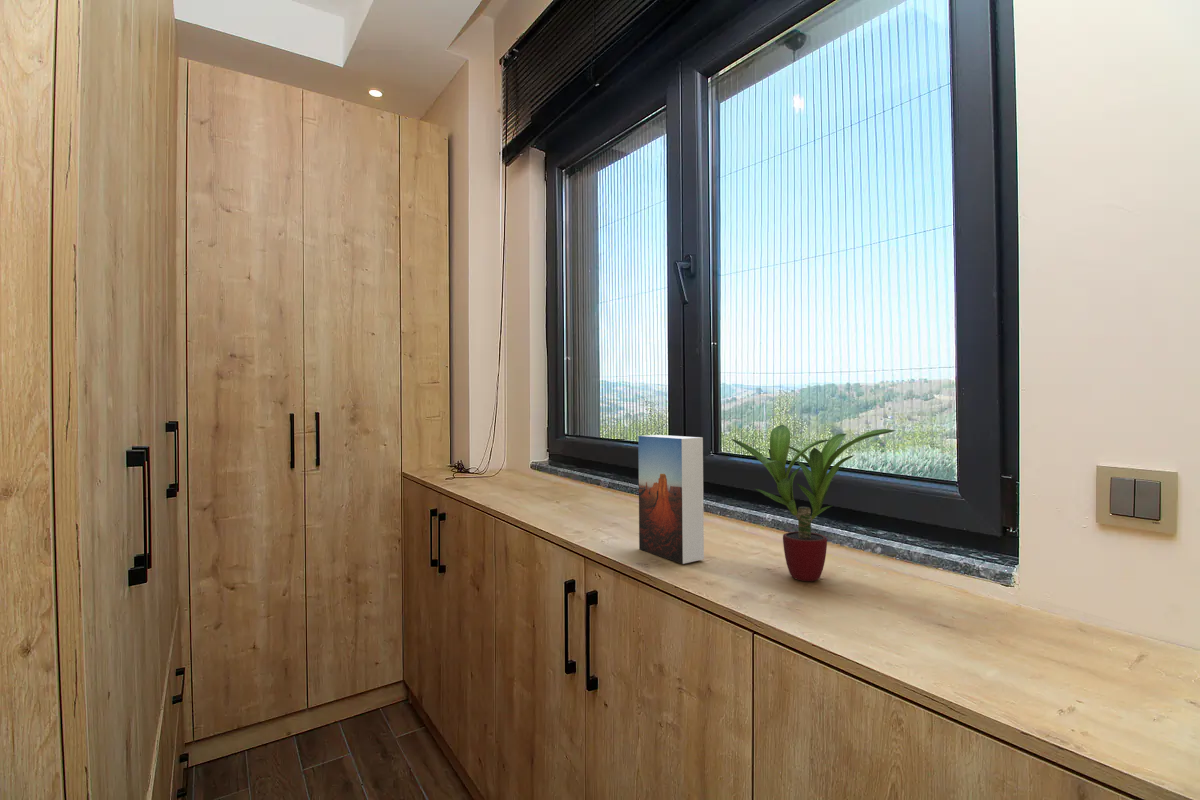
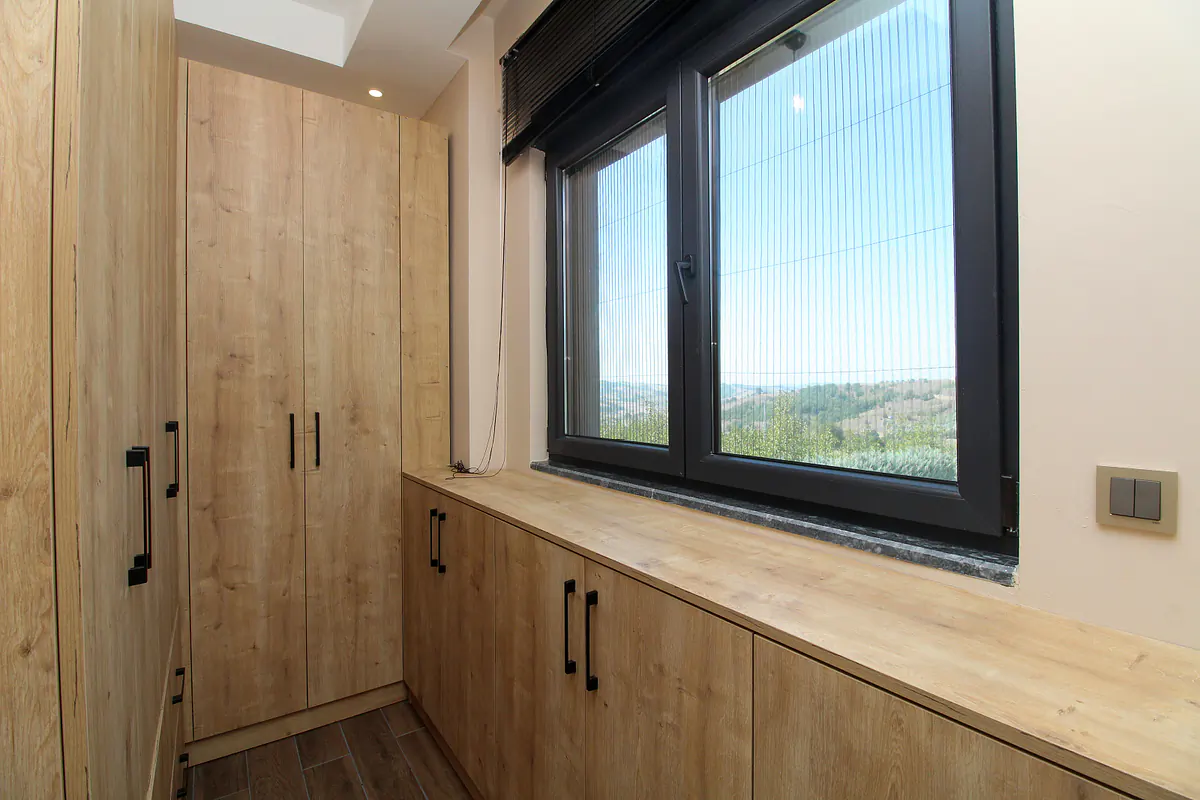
- book [637,434,705,565]
- potted plant [729,424,896,582]
